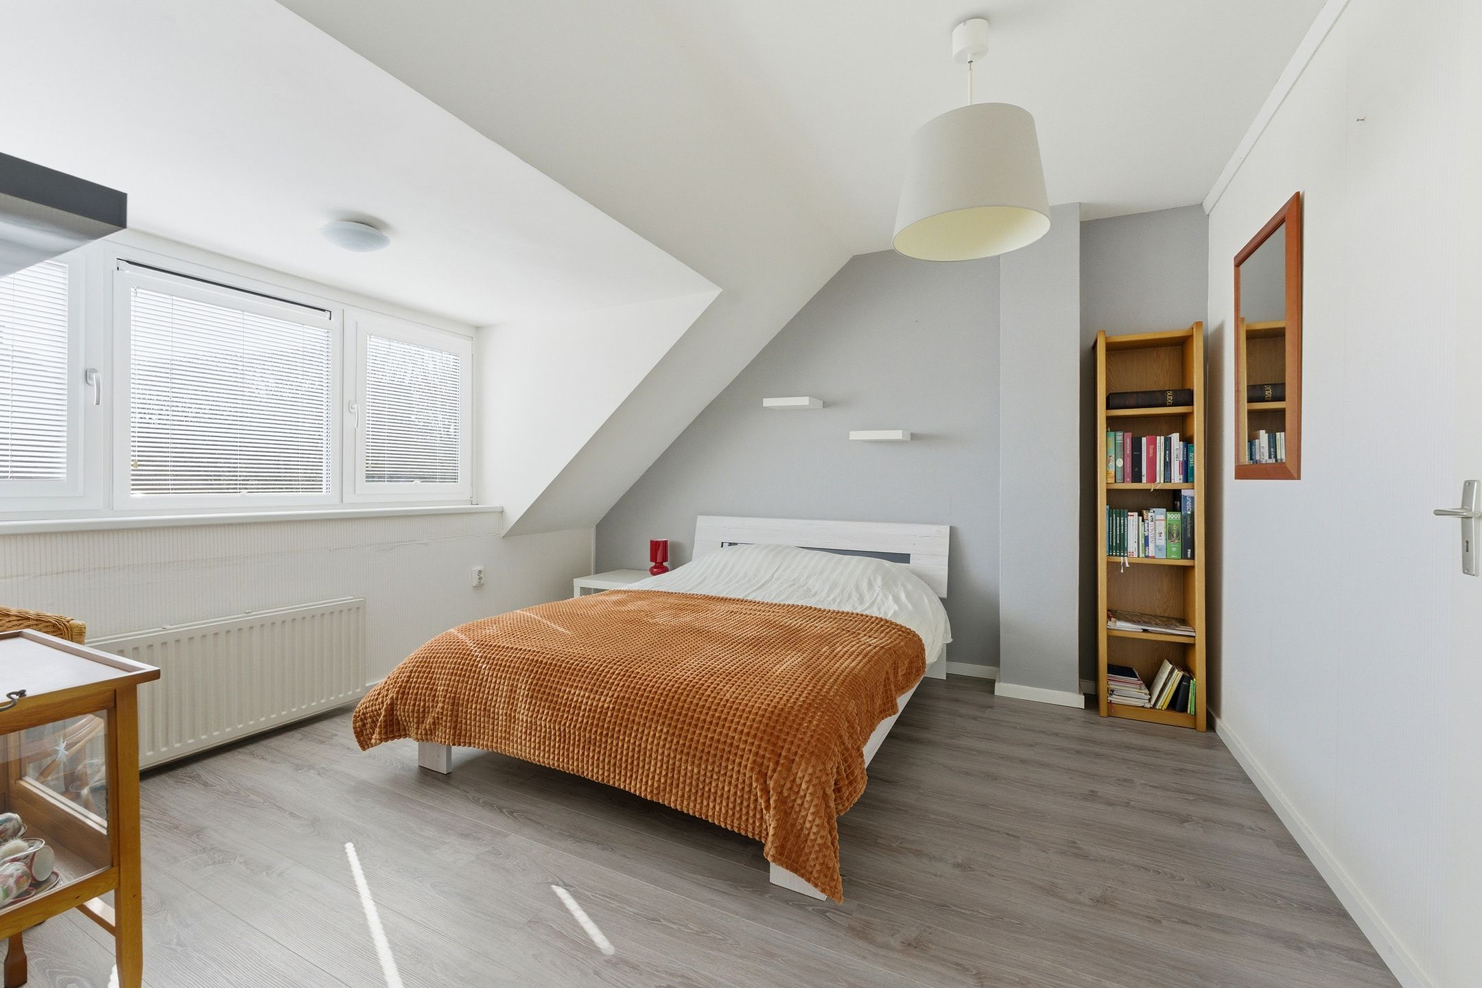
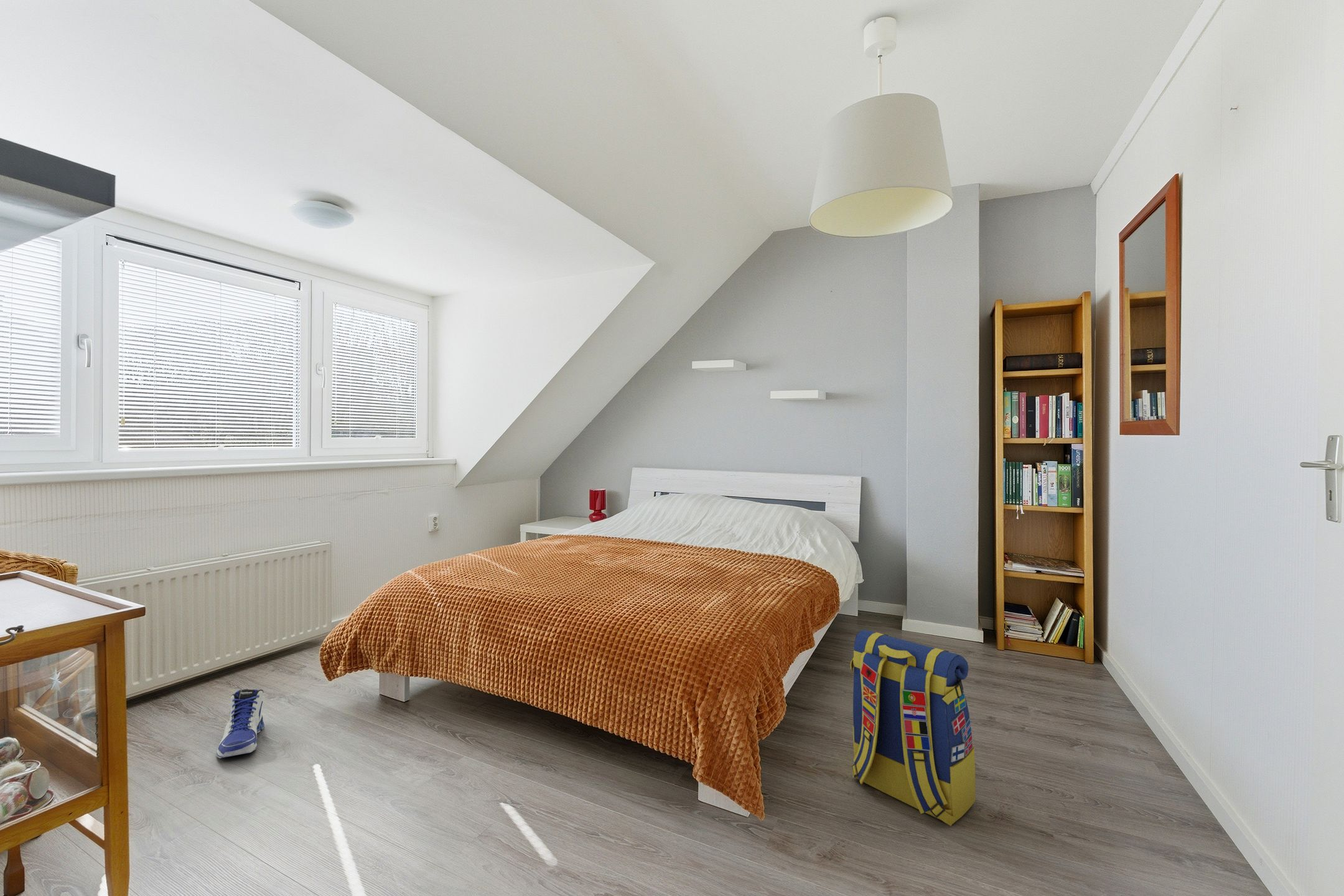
+ sneaker [216,688,265,758]
+ backpack [850,629,976,826]
